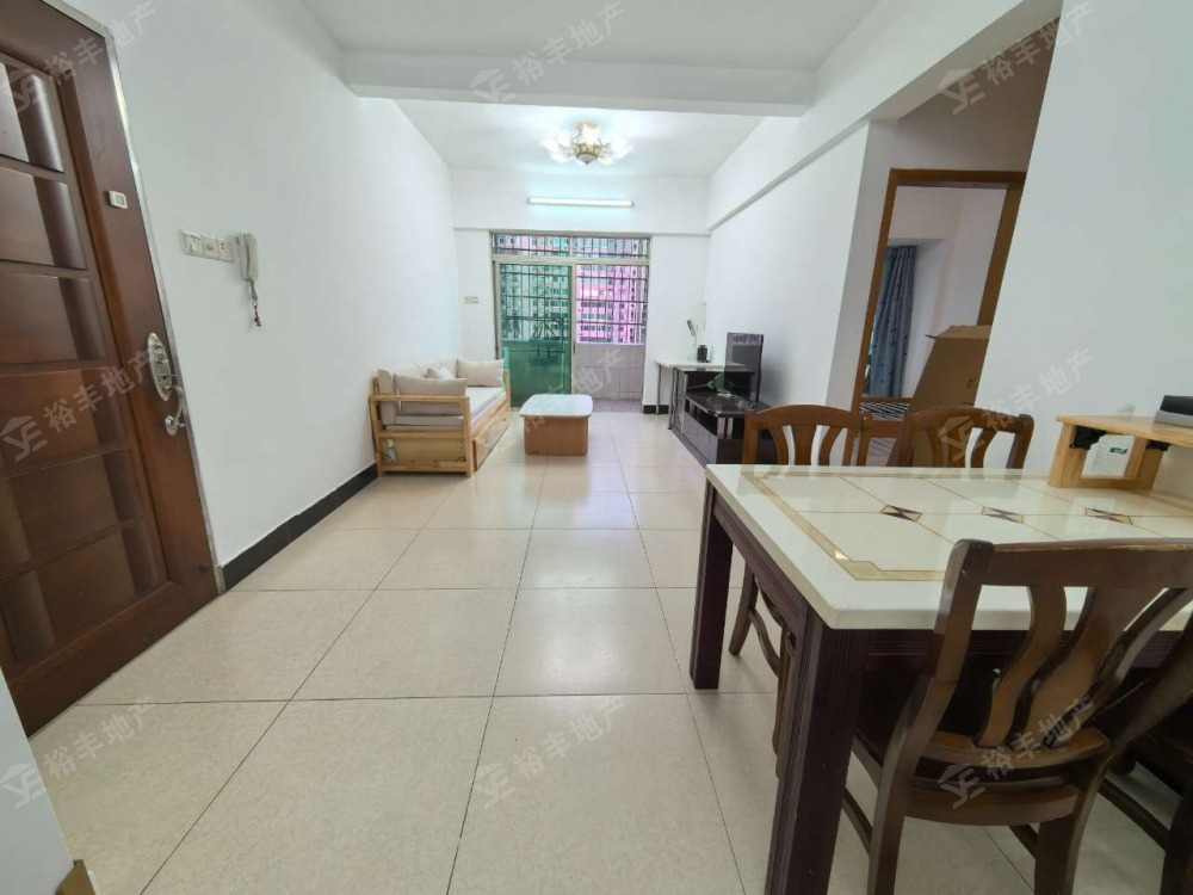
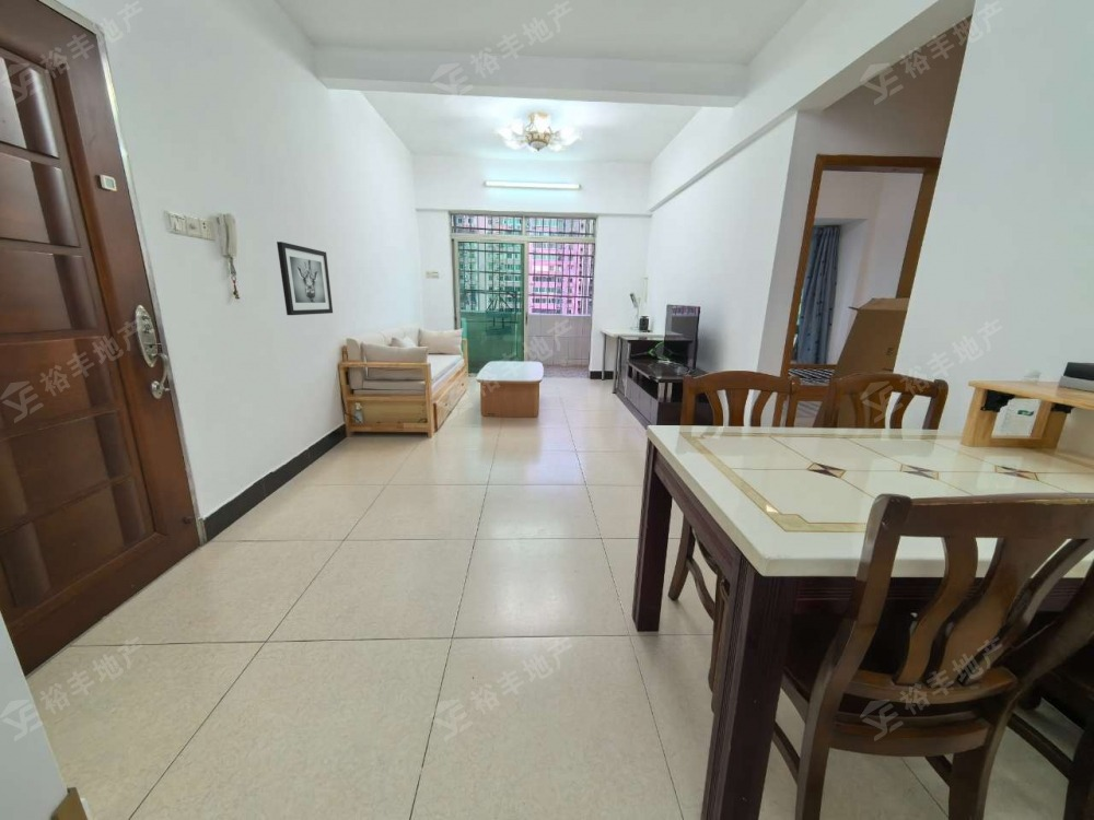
+ wall art [276,241,334,316]
